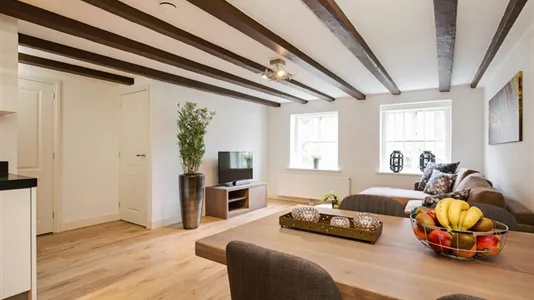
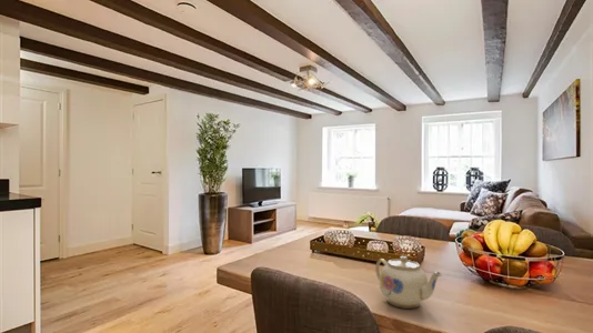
+ teapot [374,255,443,310]
